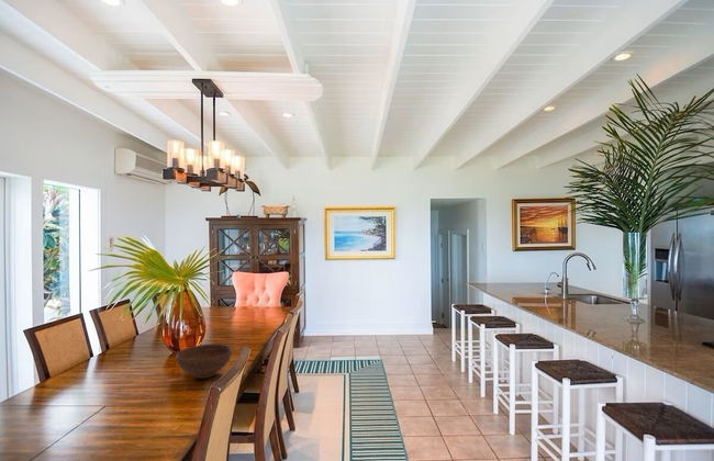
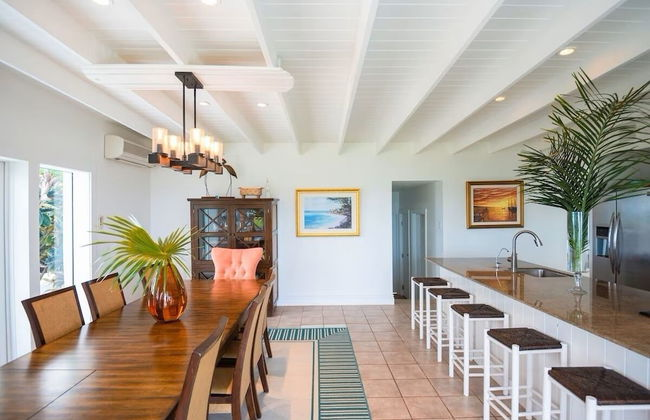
- bowl [175,344,233,380]
